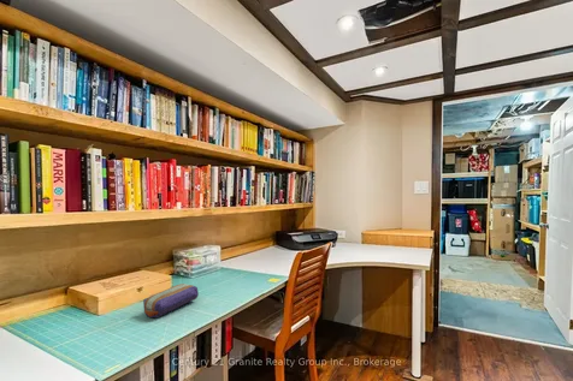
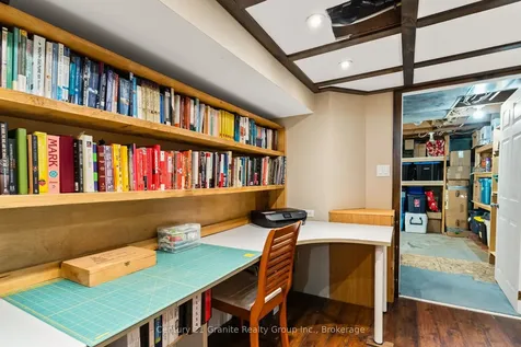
- pencil case [142,282,200,319]
